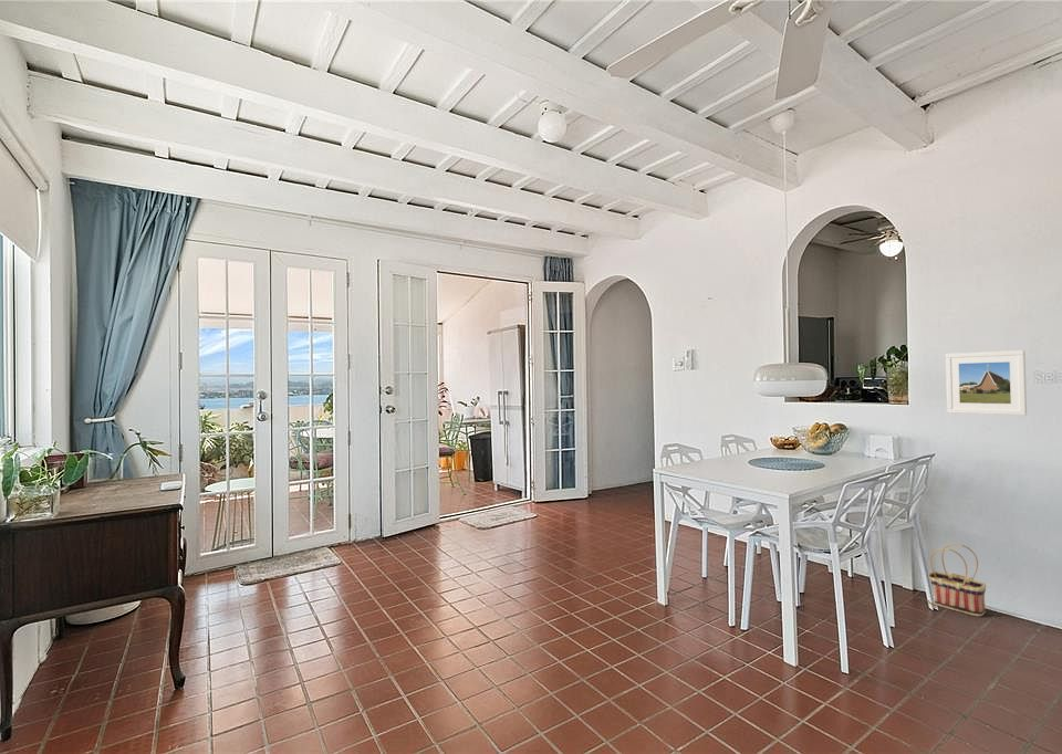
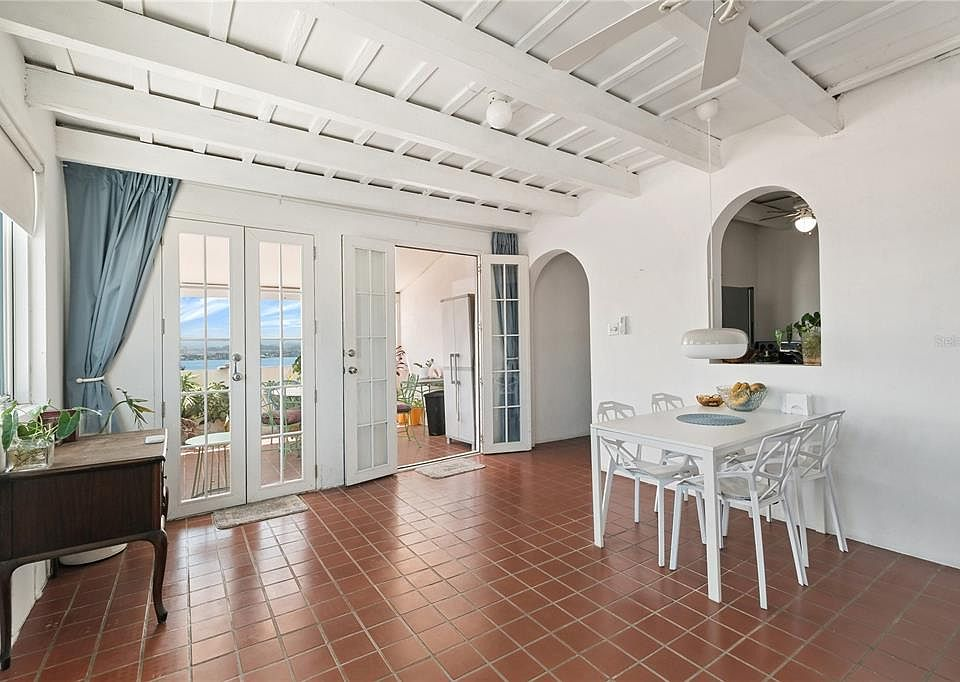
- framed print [945,349,1028,417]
- basket [926,542,988,618]
